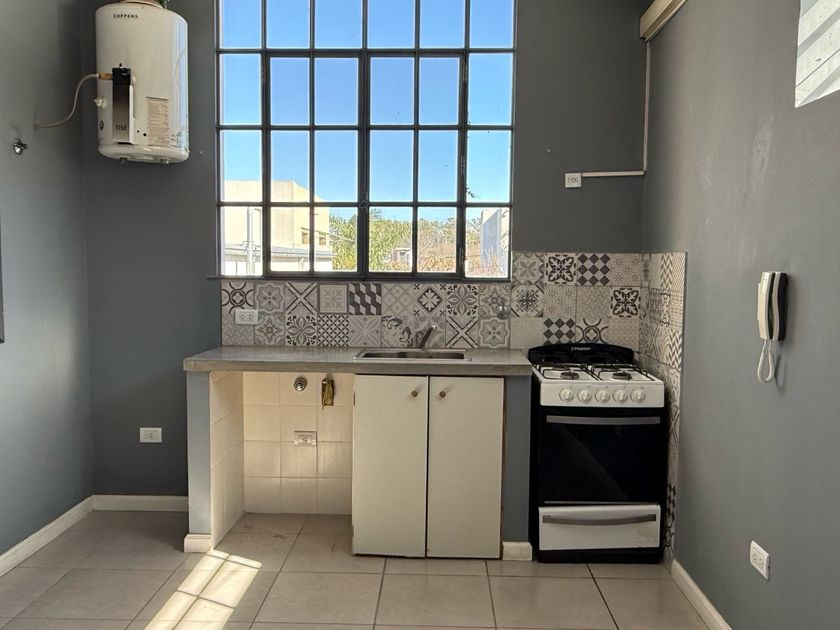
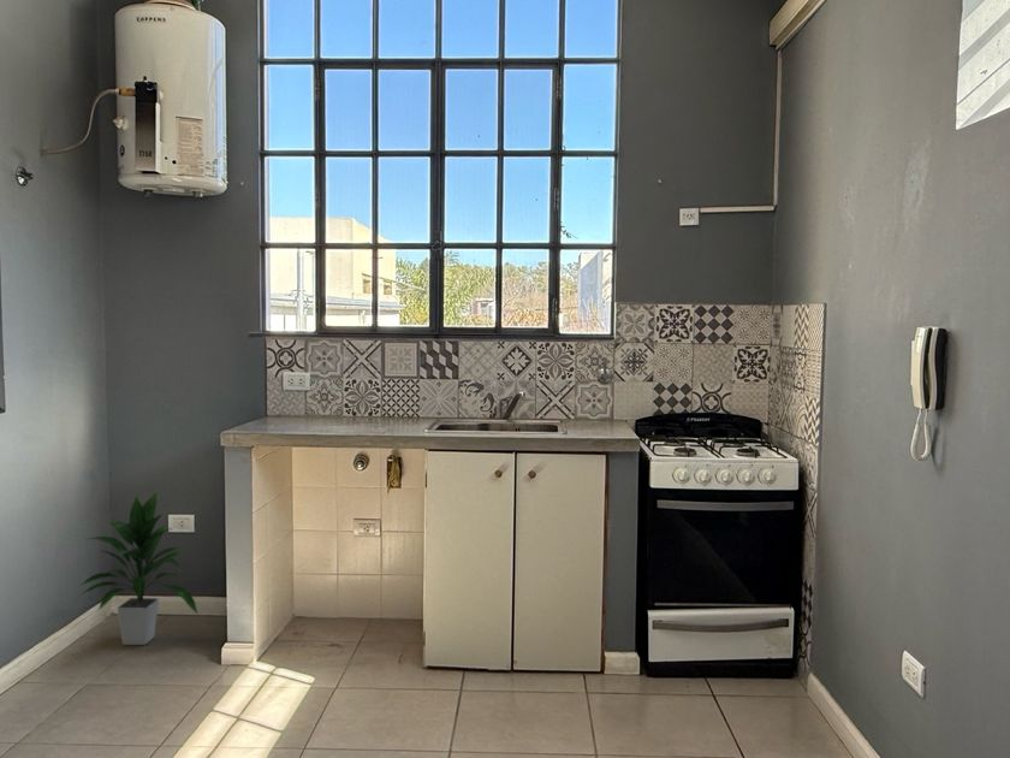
+ indoor plant [77,490,200,646]
